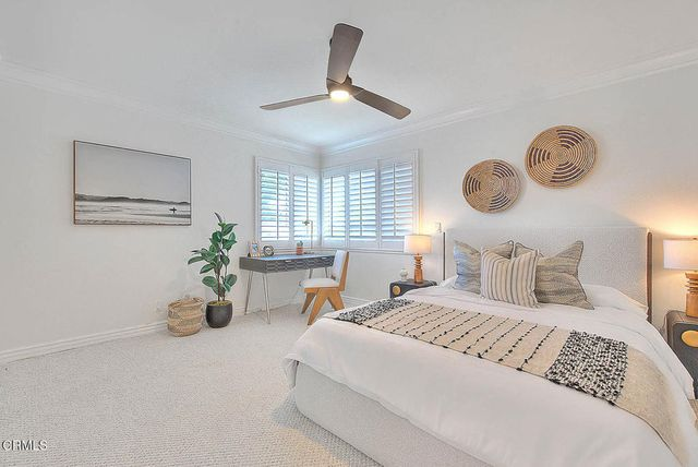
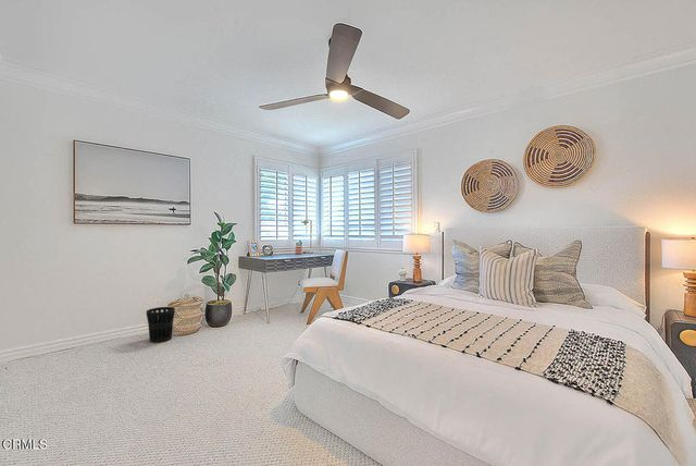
+ wastebasket [146,306,176,344]
